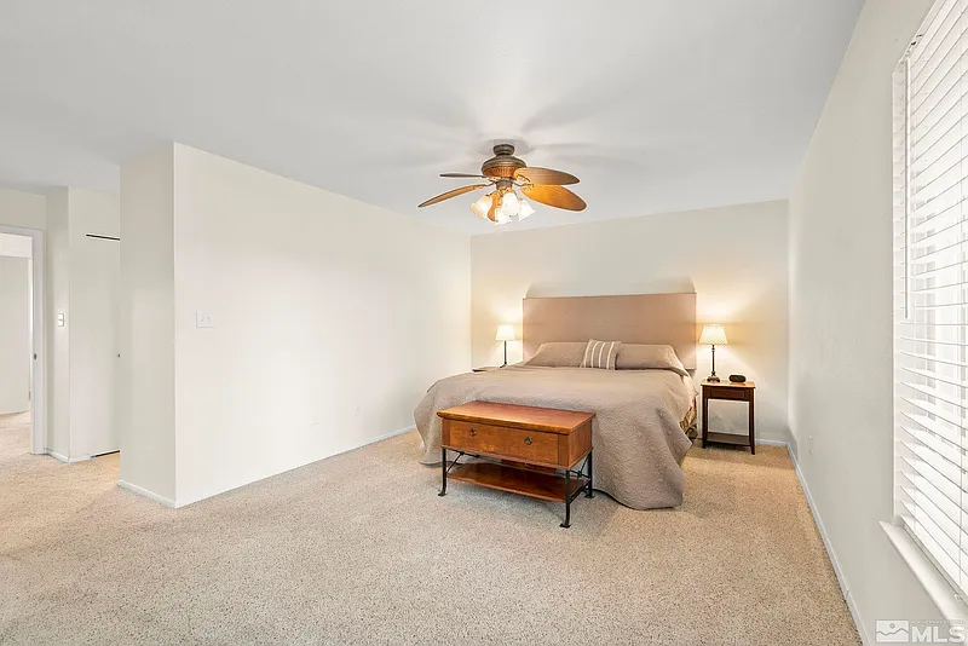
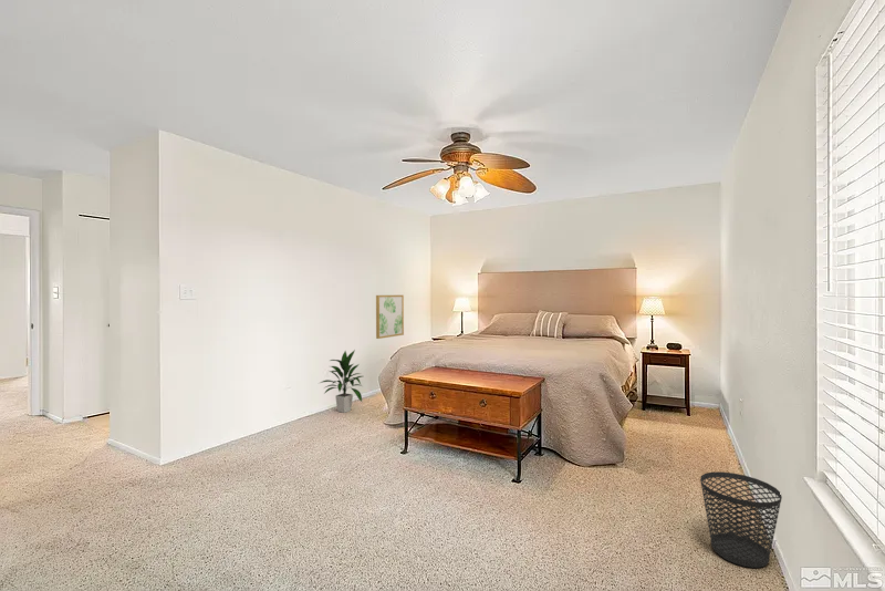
+ indoor plant [317,349,363,414]
+ wastebasket [699,470,783,569]
+ wall art [375,294,405,340]
